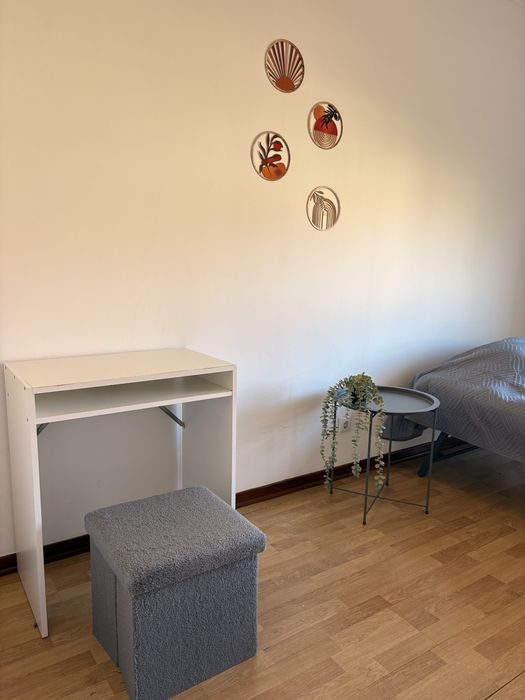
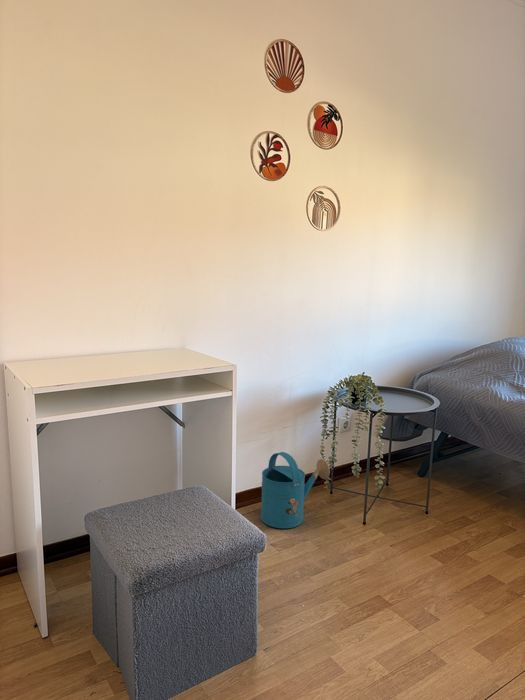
+ watering can [260,451,331,529]
